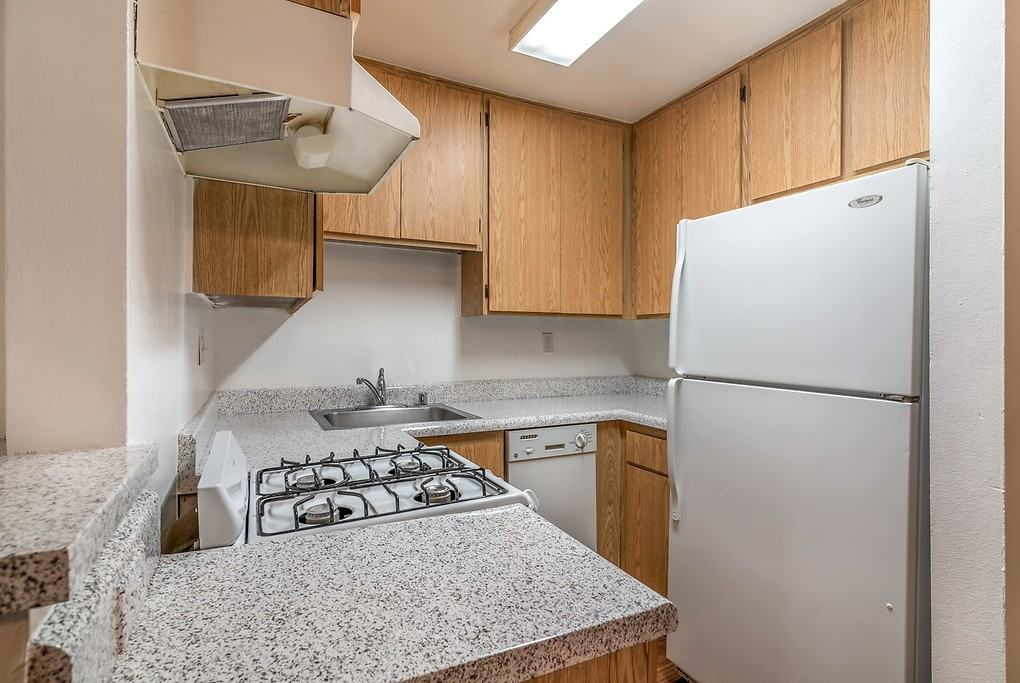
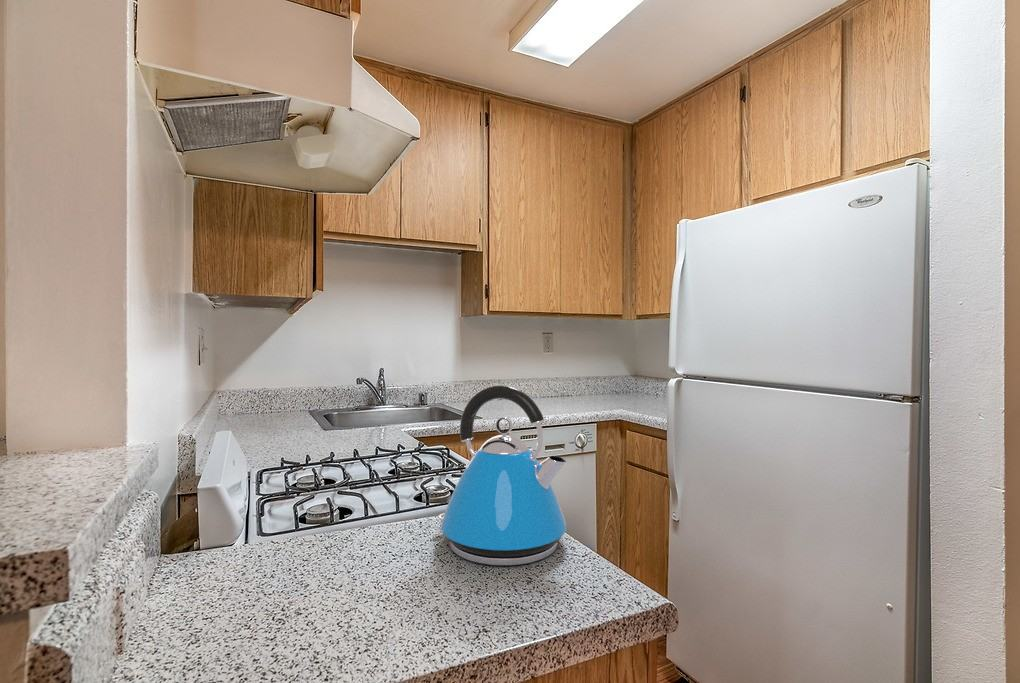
+ kettle [438,384,568,567]
